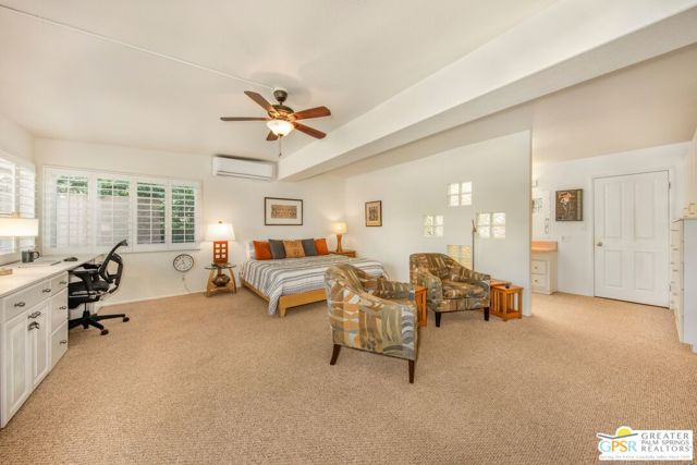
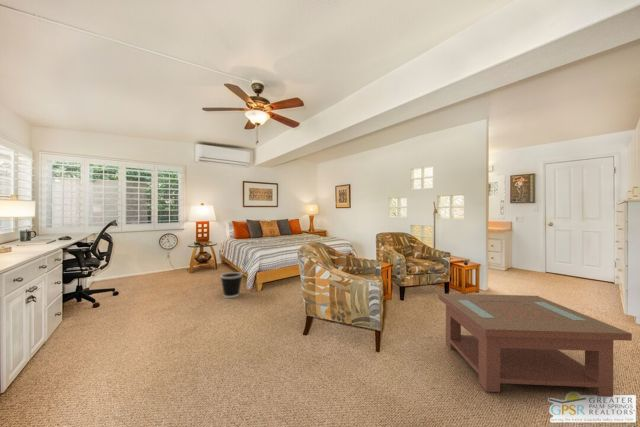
+ coffee table [437,293,633,398]
+ wastebasket [219,271,244,299]
